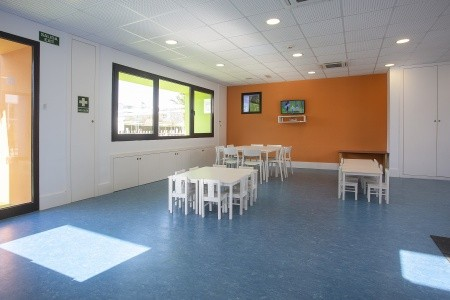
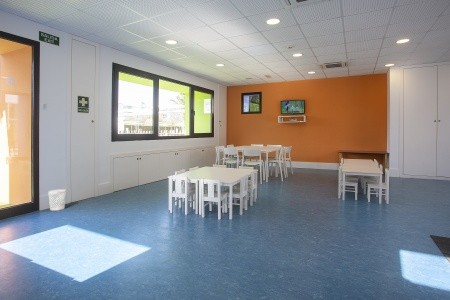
+ wastebasket [47,189,67,212]
